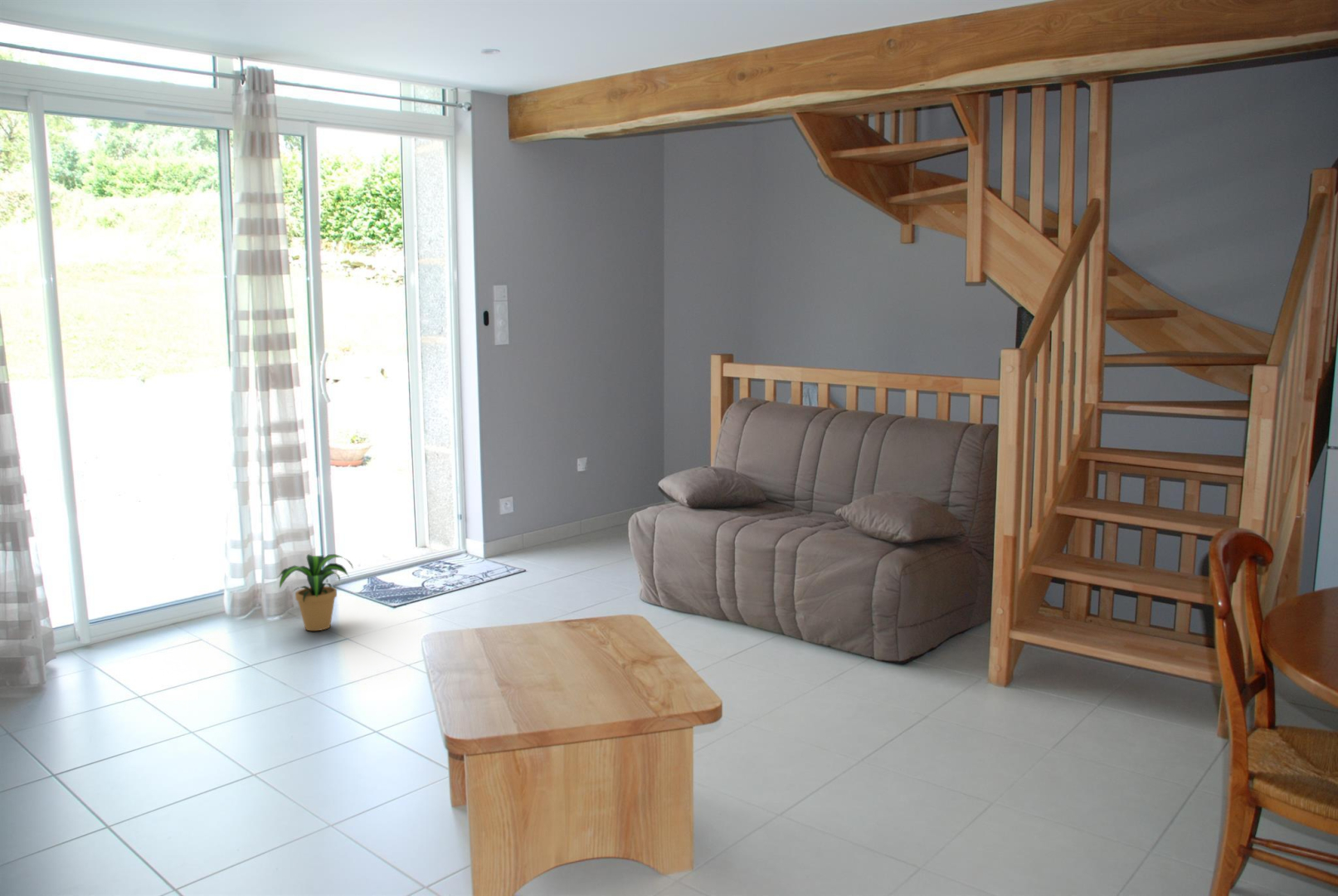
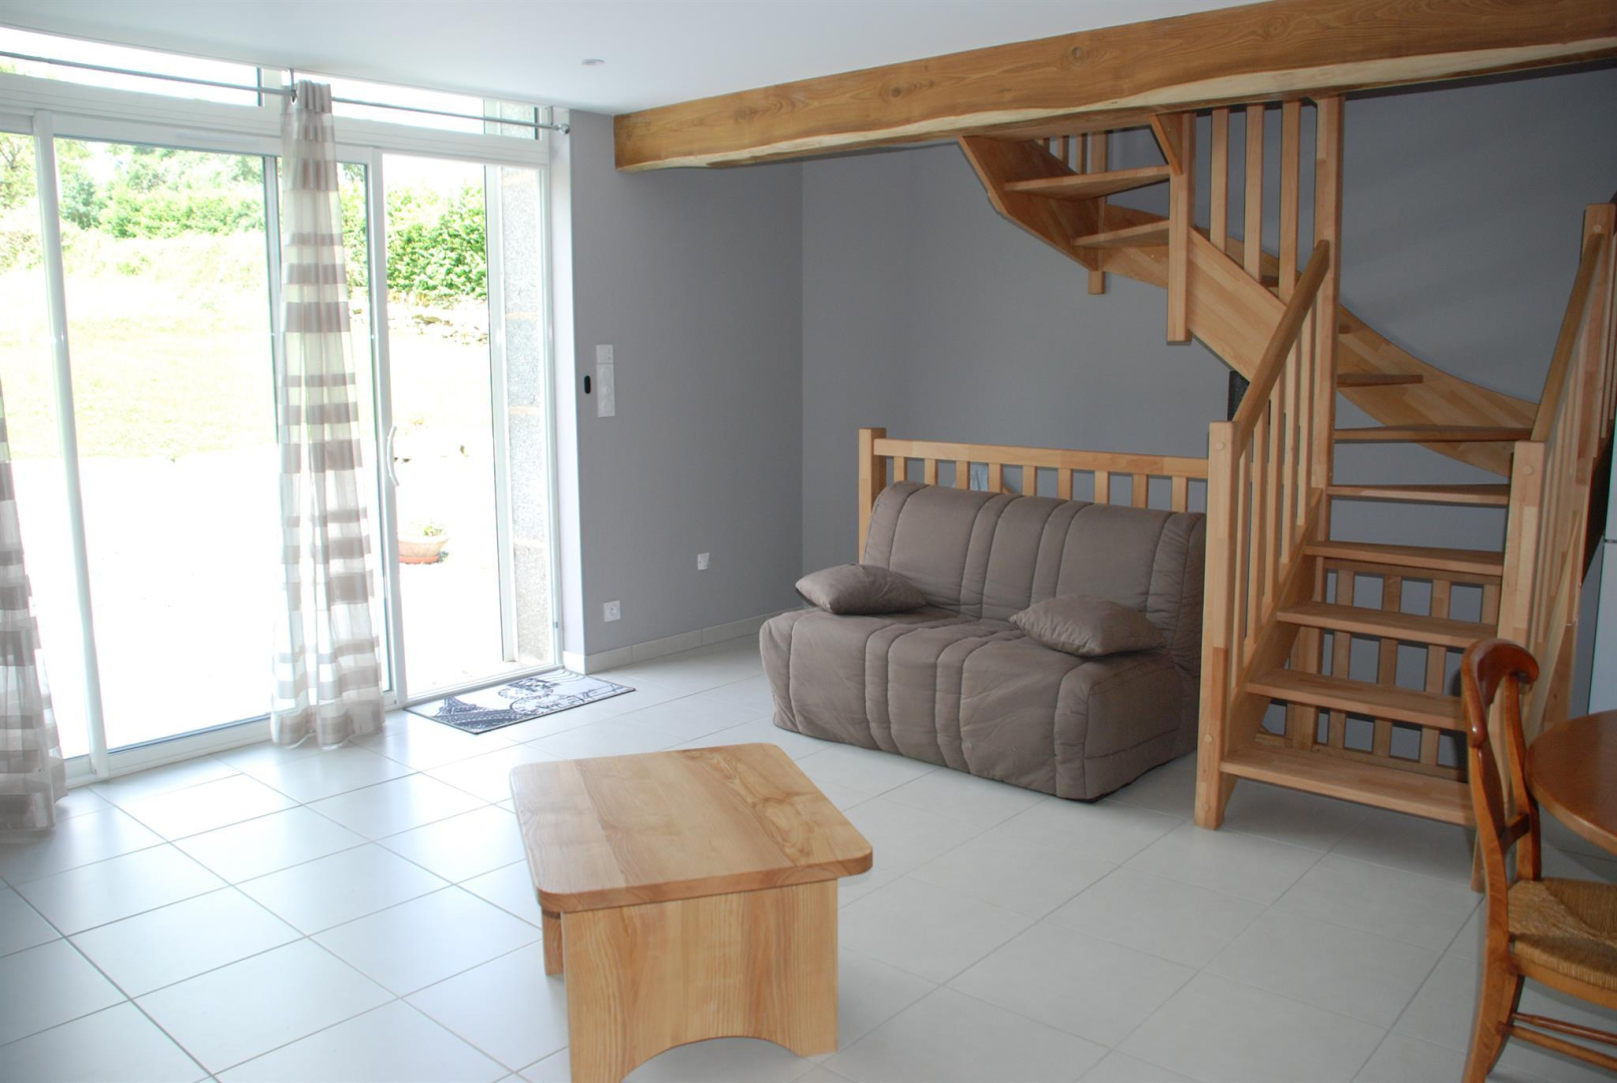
- potted plant [276,553,354,631]
